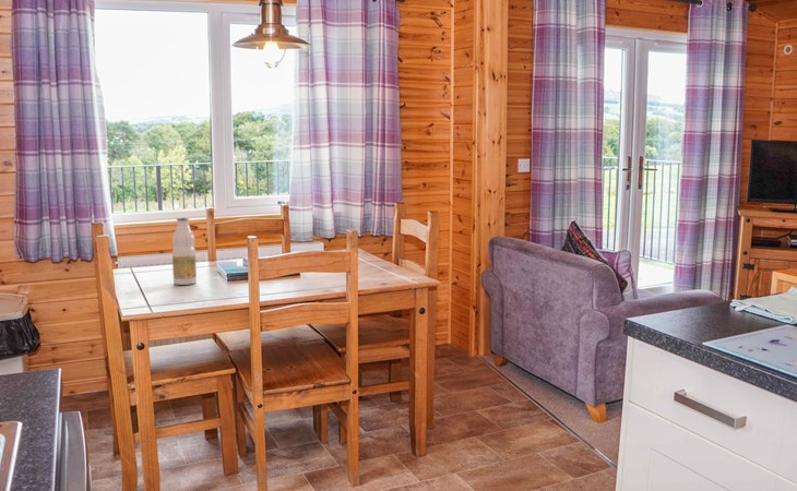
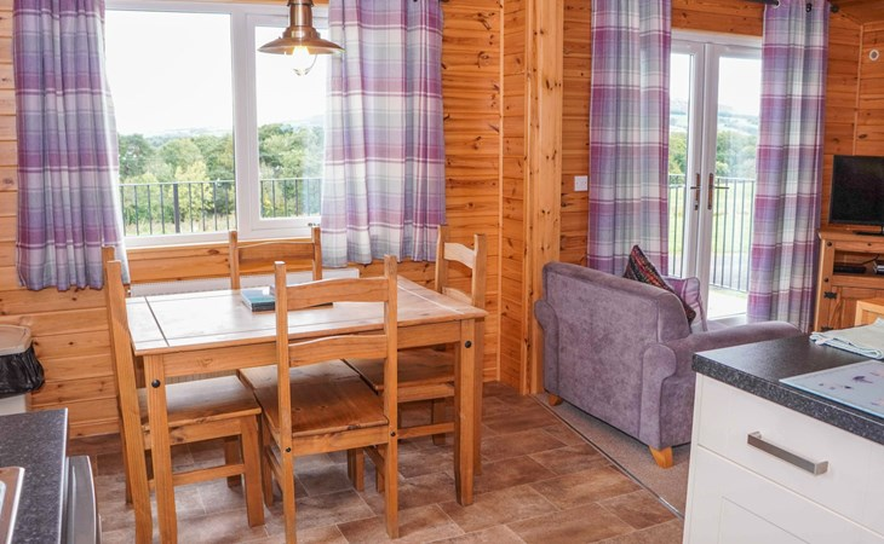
- bottle [171,216,198,286]
